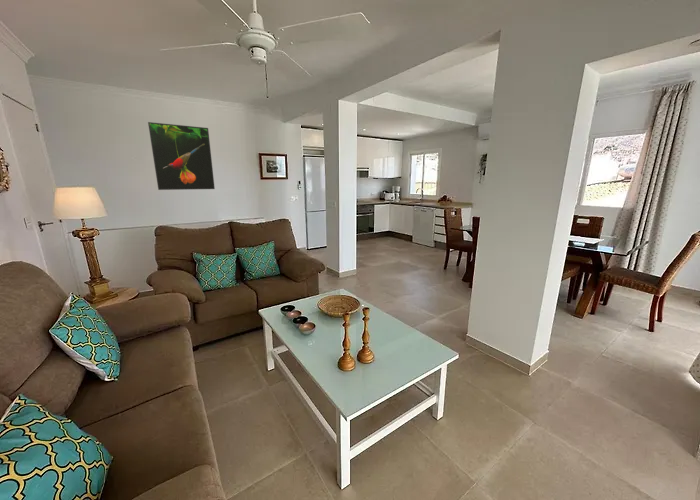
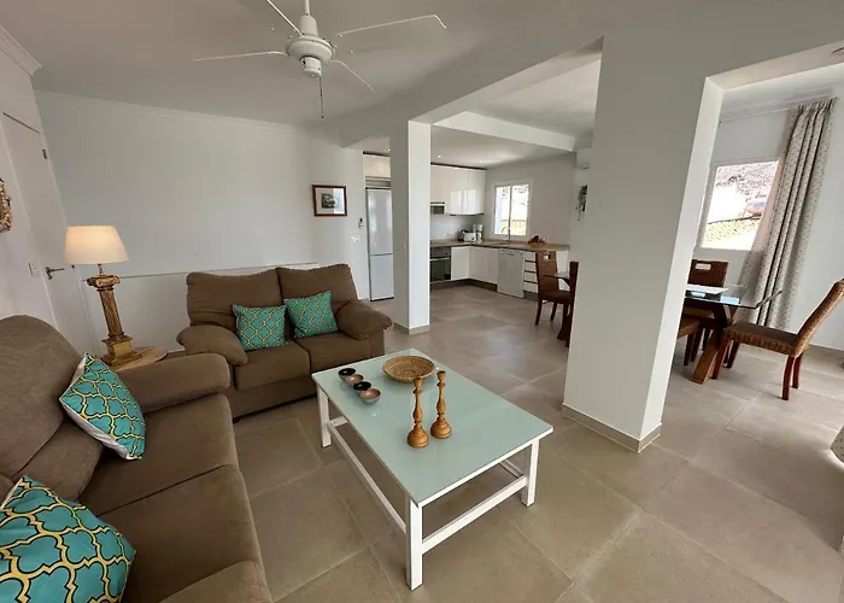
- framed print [147,121,216,191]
